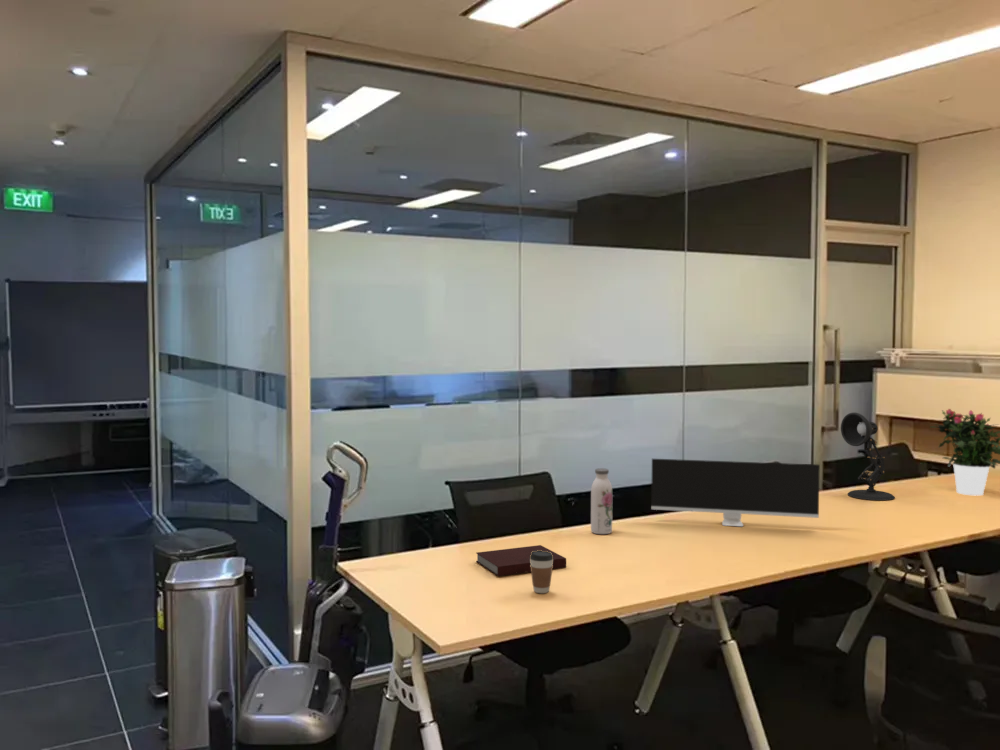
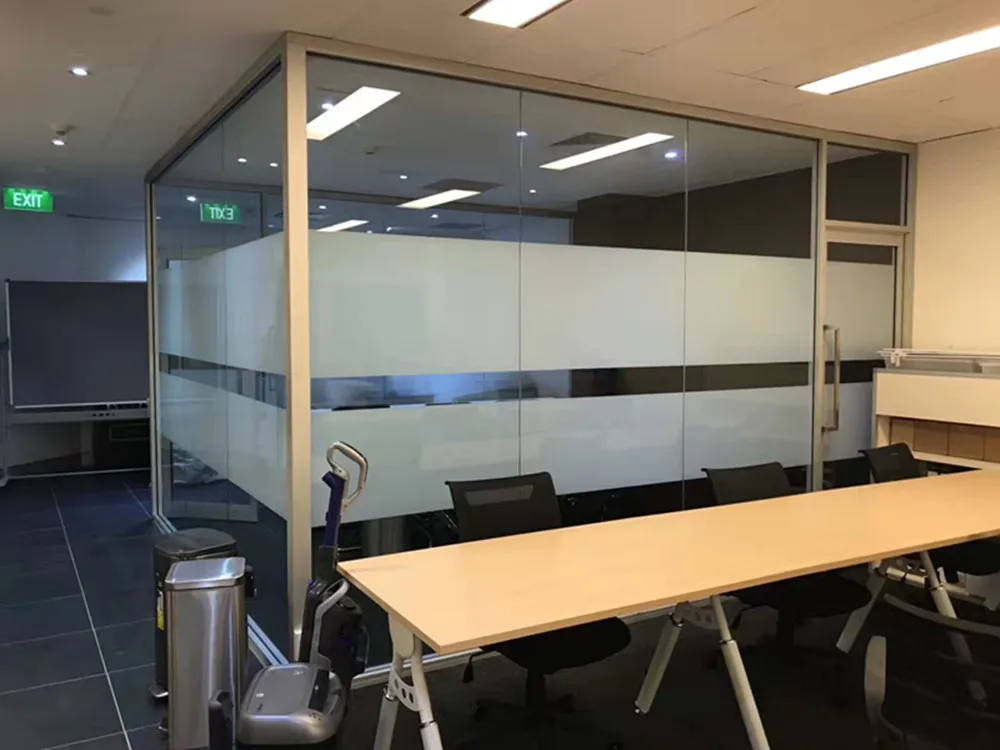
- monitor [650,458,821,527]
- coffee cup [530,550,553,594]
- potted flower [930,408,1000,497]
- desk lamp [840,412,896,501]
- water bottle [590,467,613,535]
- notebook [475,544,567,577]
